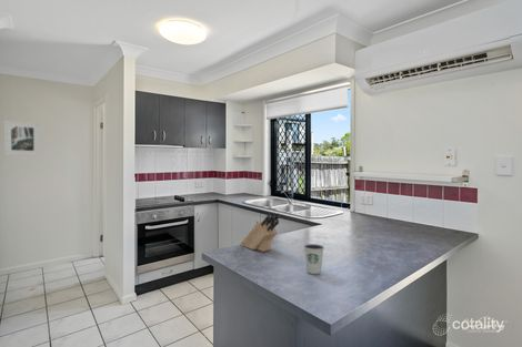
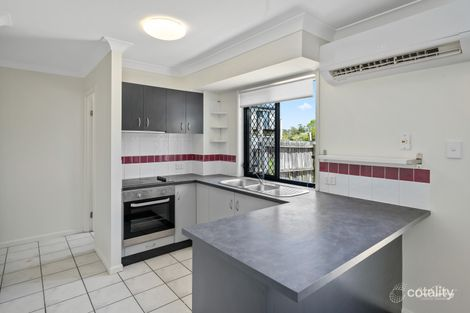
- knife block [240,213,281,253]
- dixie cup [303,243,325,275]
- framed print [3,120,41,157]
